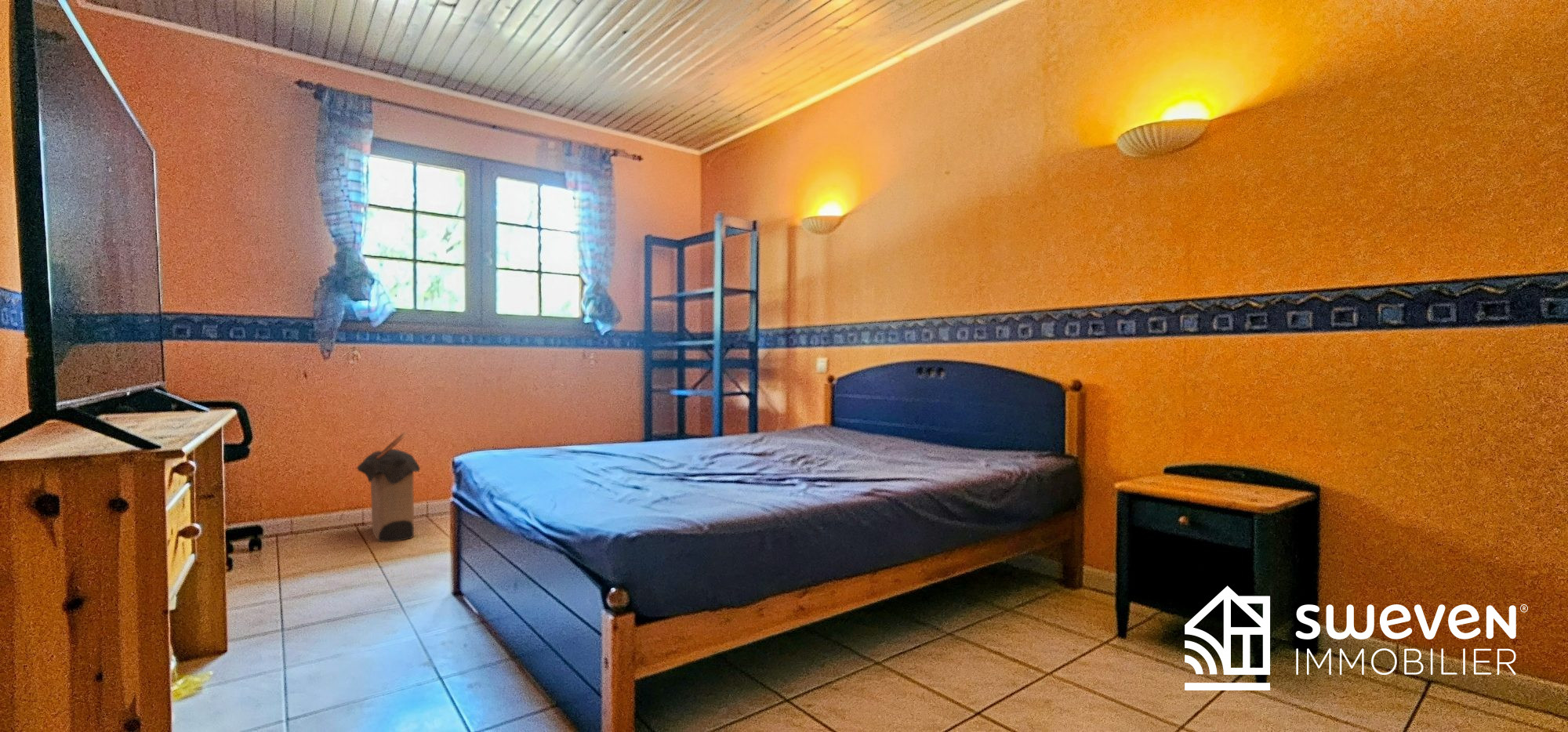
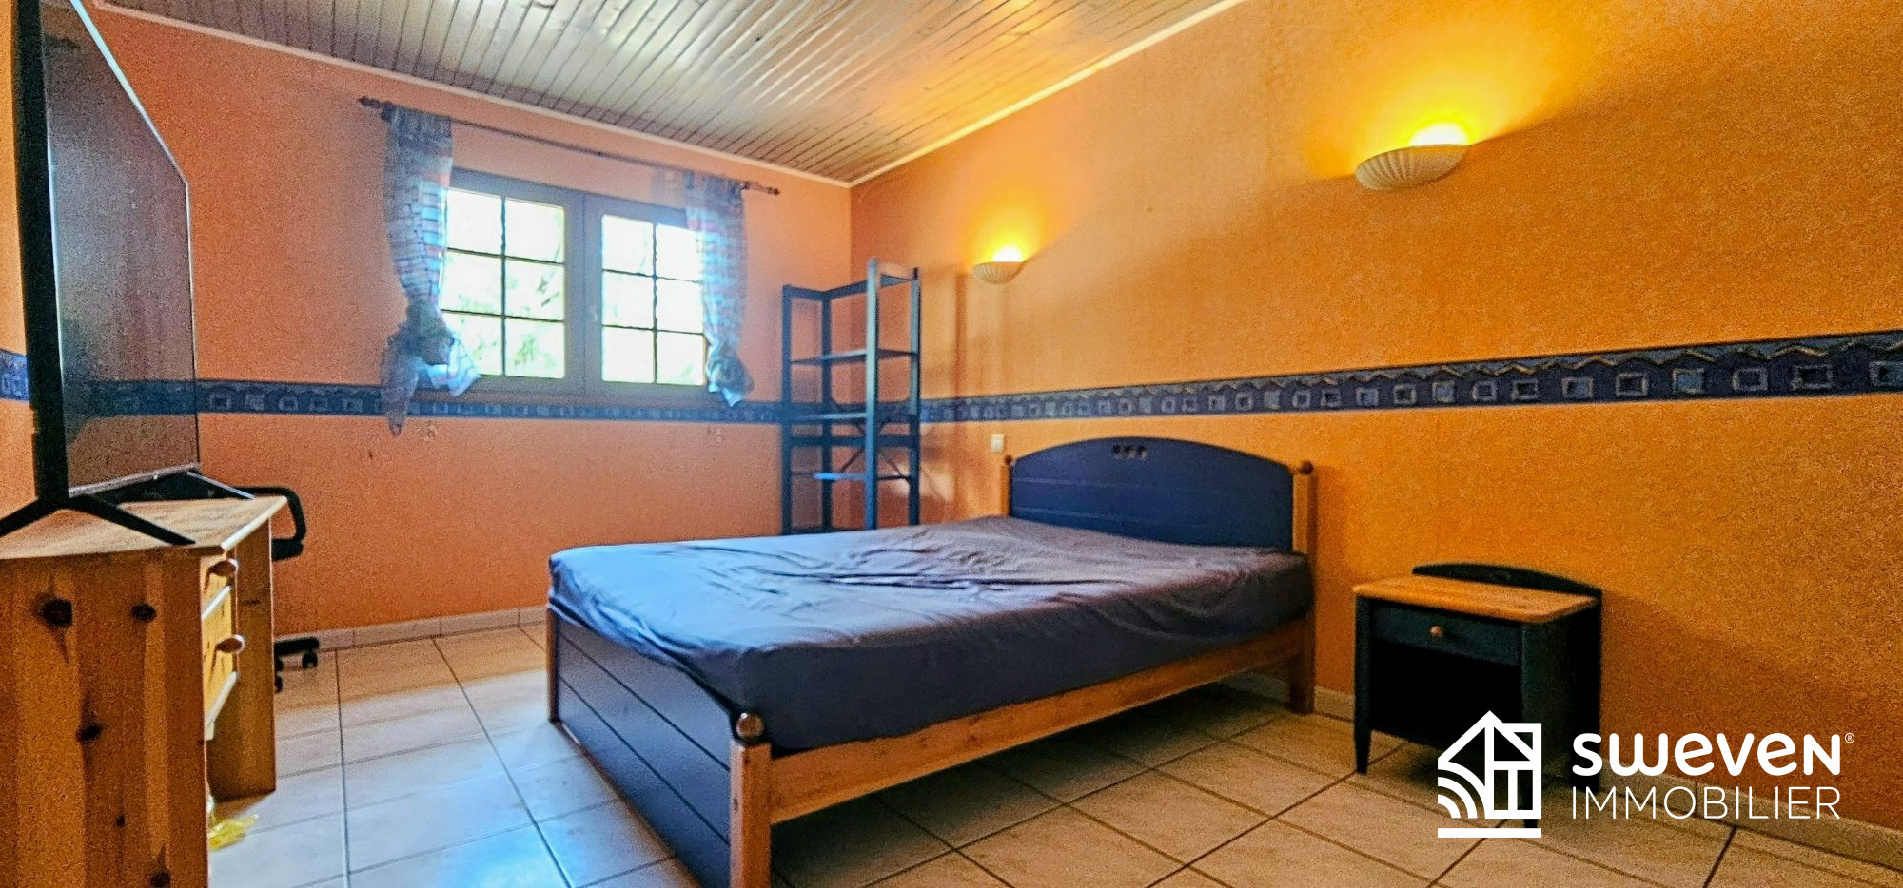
- laundry hamper [356,431,421,543]
